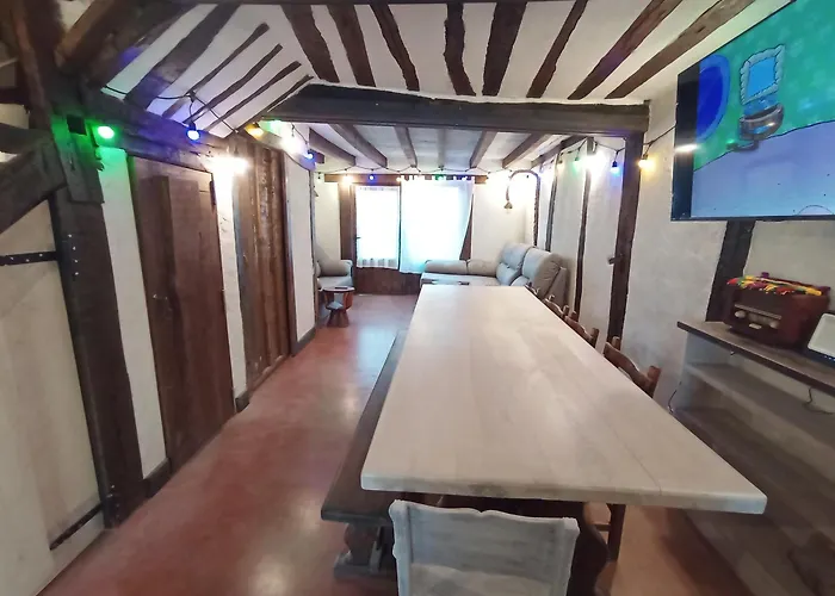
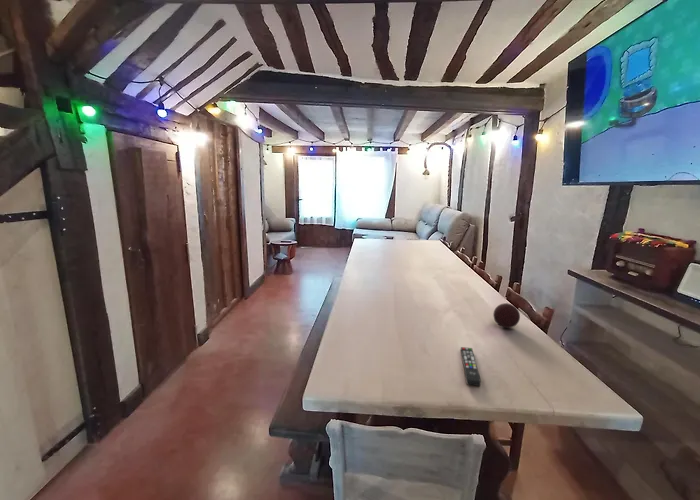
+ decorative ball [492,302,521,329]
+ remote control [460,346,482,387]
